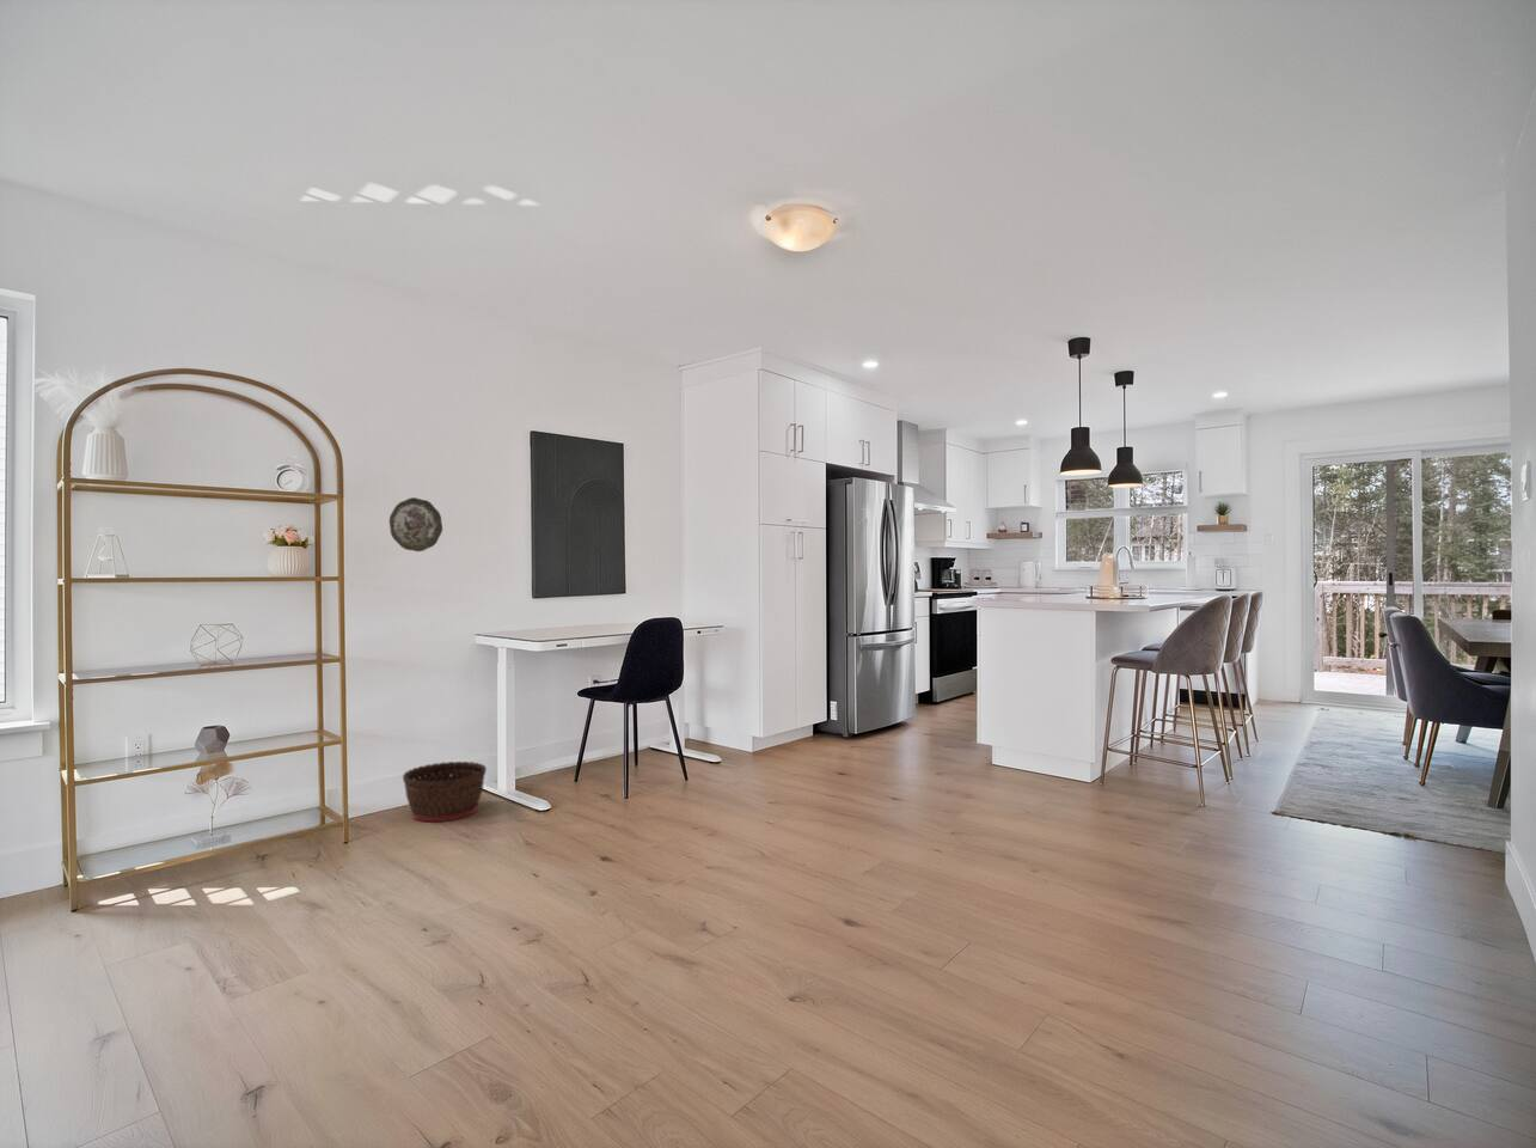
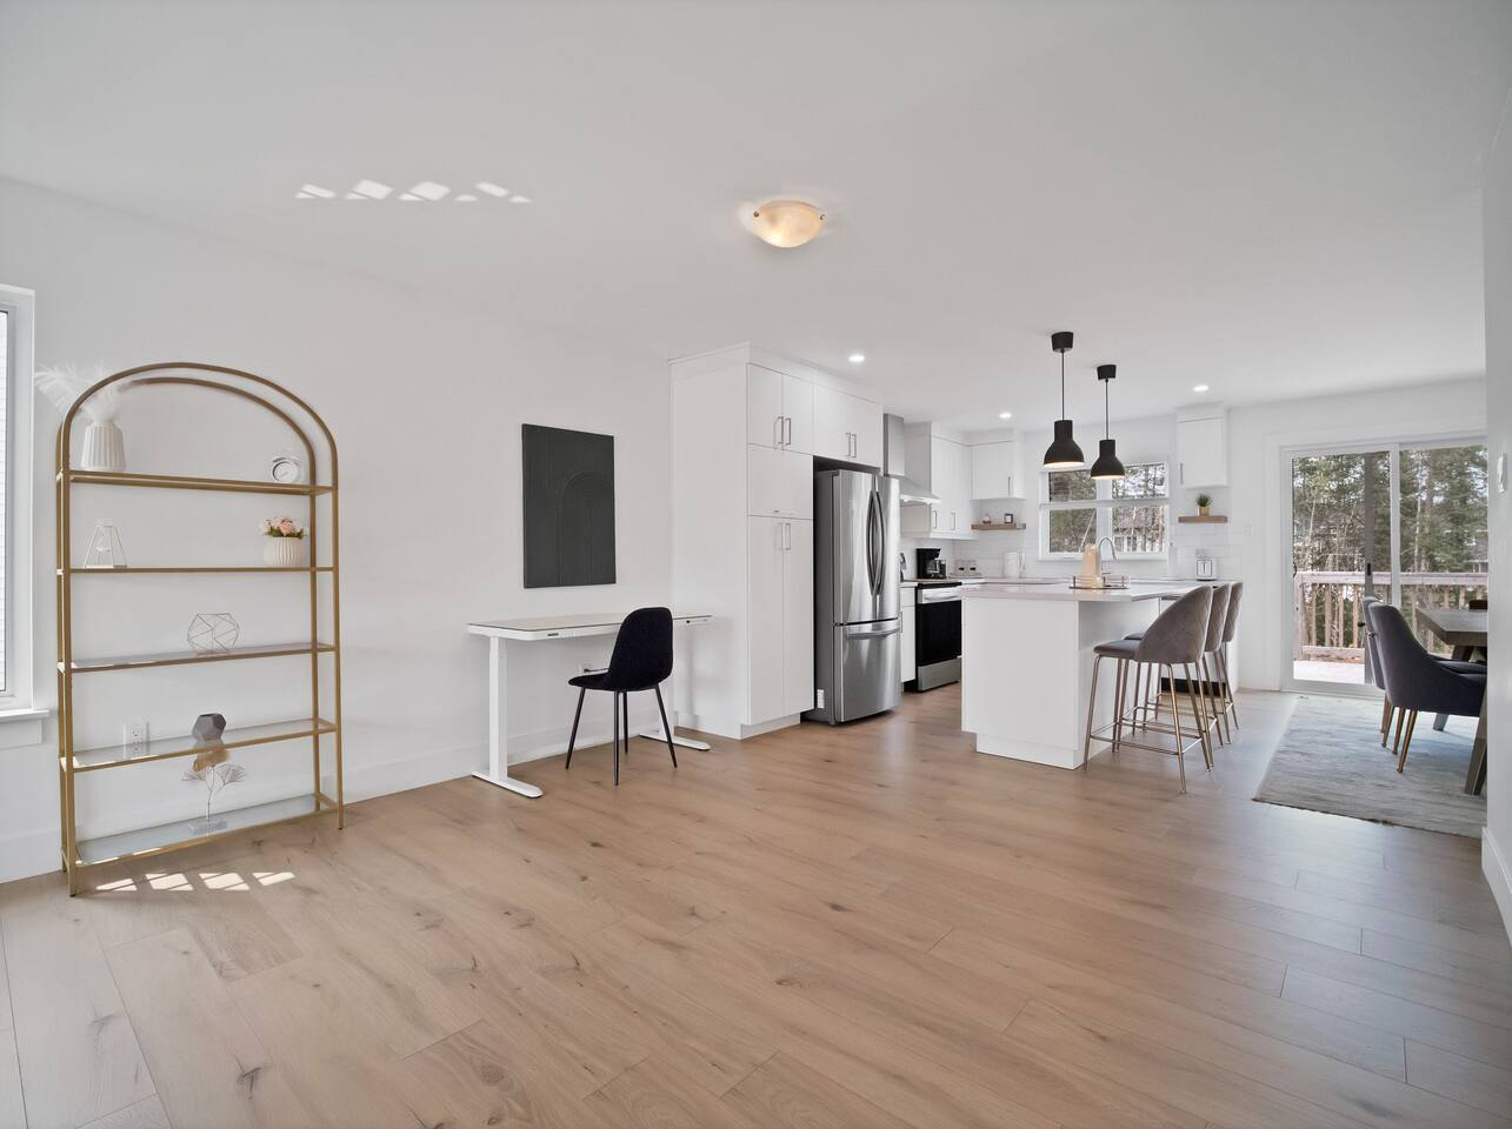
- basket [401,761,488,822]
- decorative plate [388,497,444,552]
